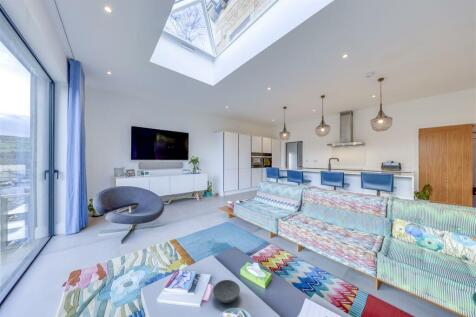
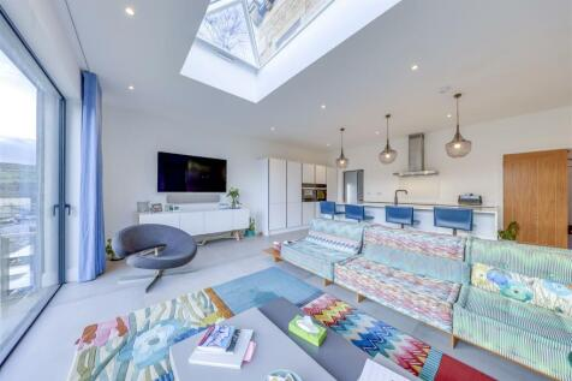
- bowl [212,279,241,304]
